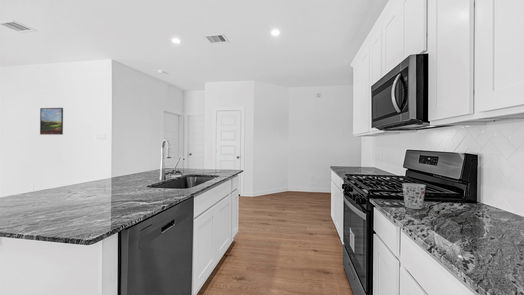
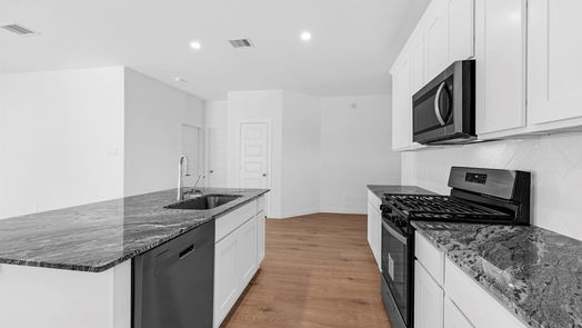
- cup [401,182,427,210]
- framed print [39,107,64,136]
